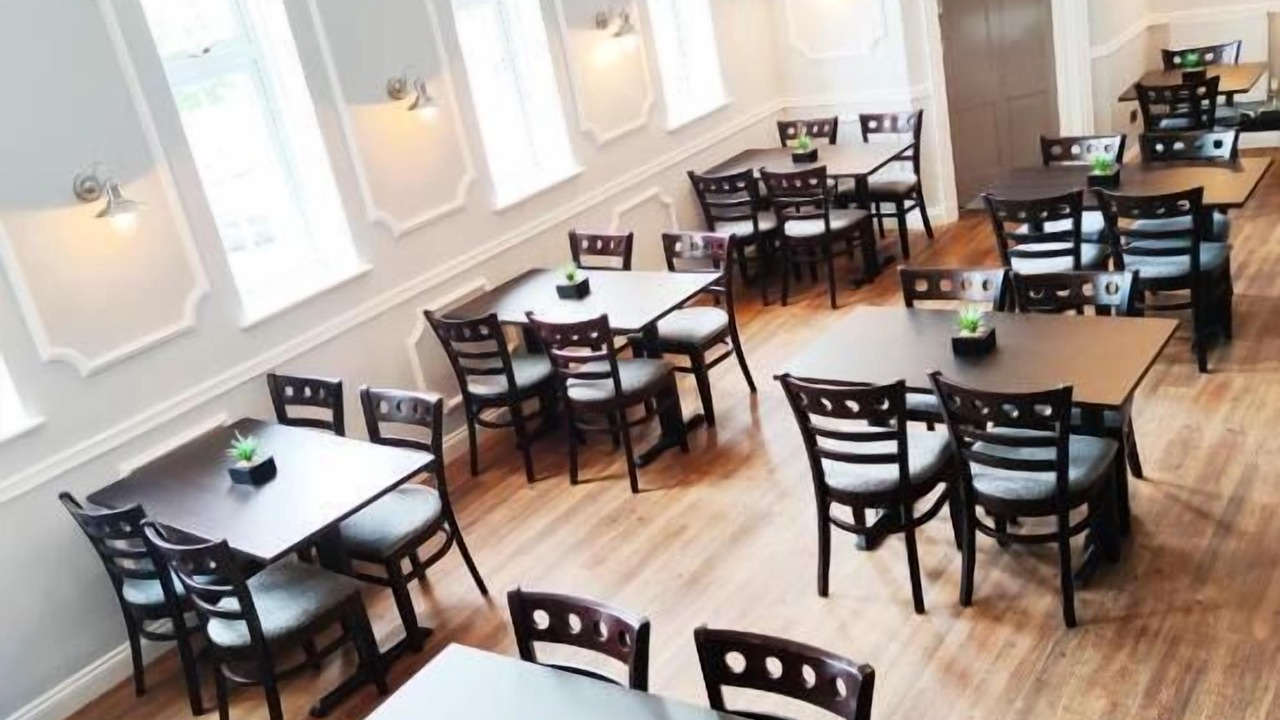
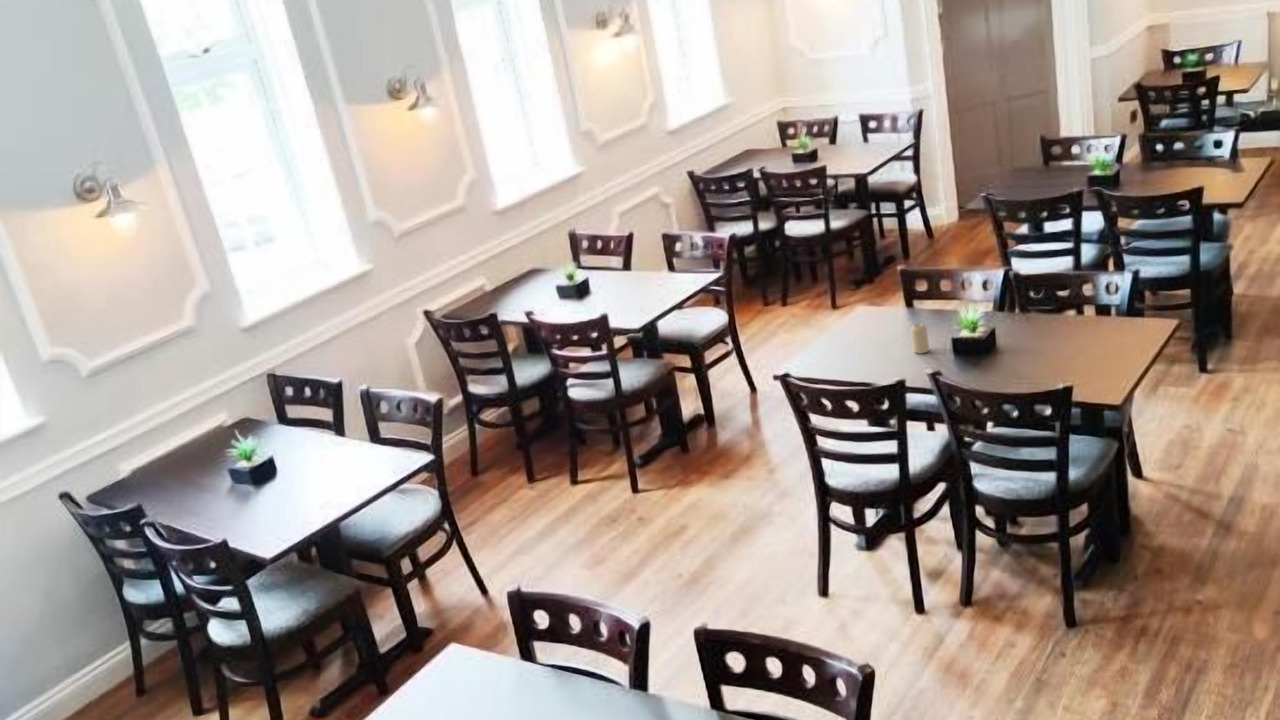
+ candle [910,322,930,355]
